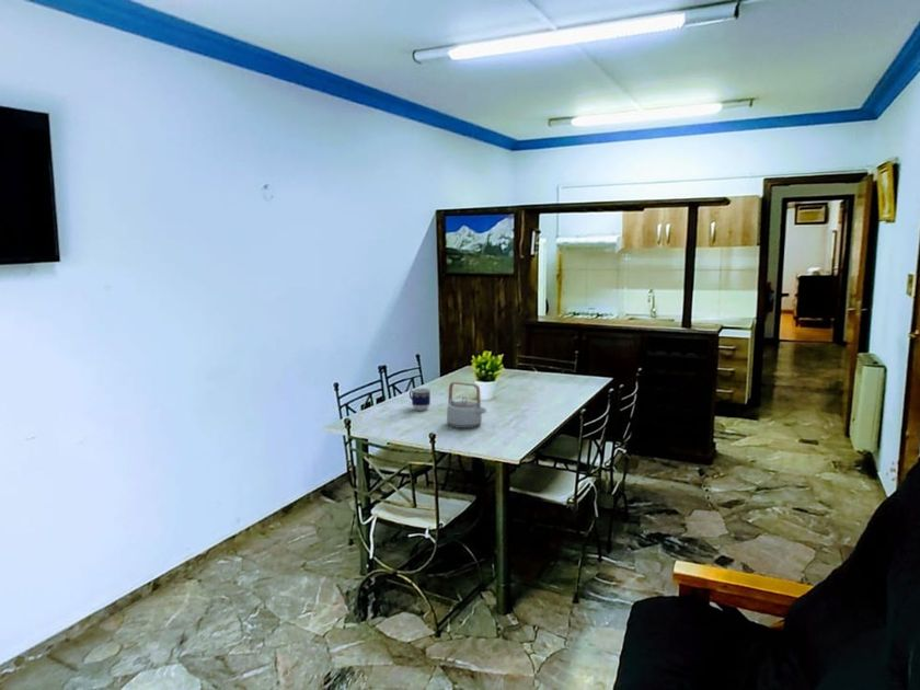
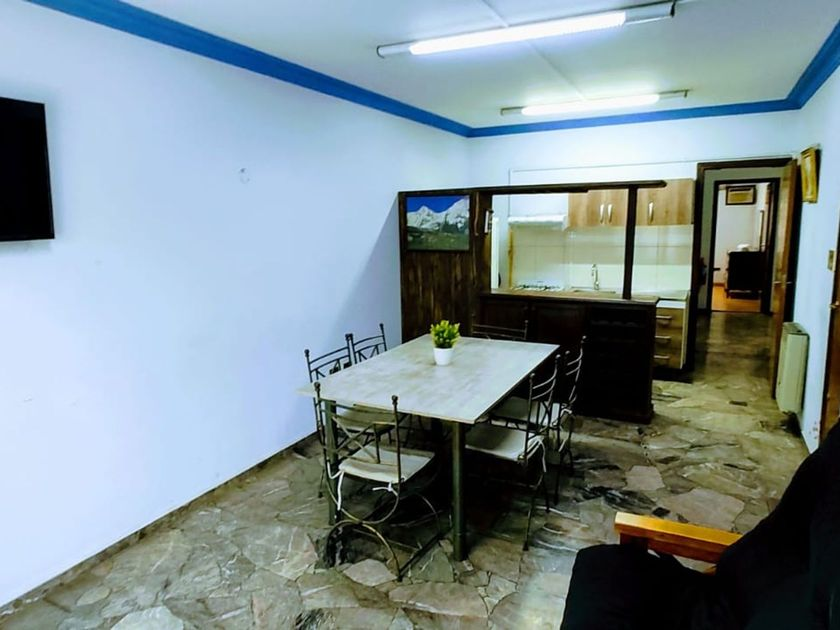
- cup [409,387,432,412]
- teapot [446,381,487,429]
